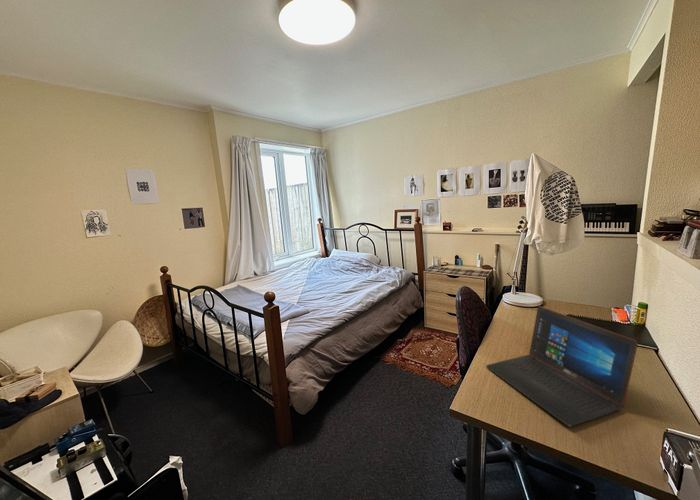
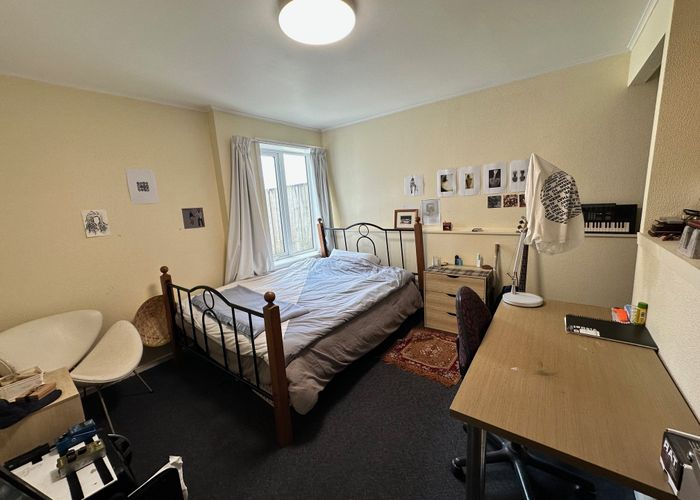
- laptop [485,305,639,427]
